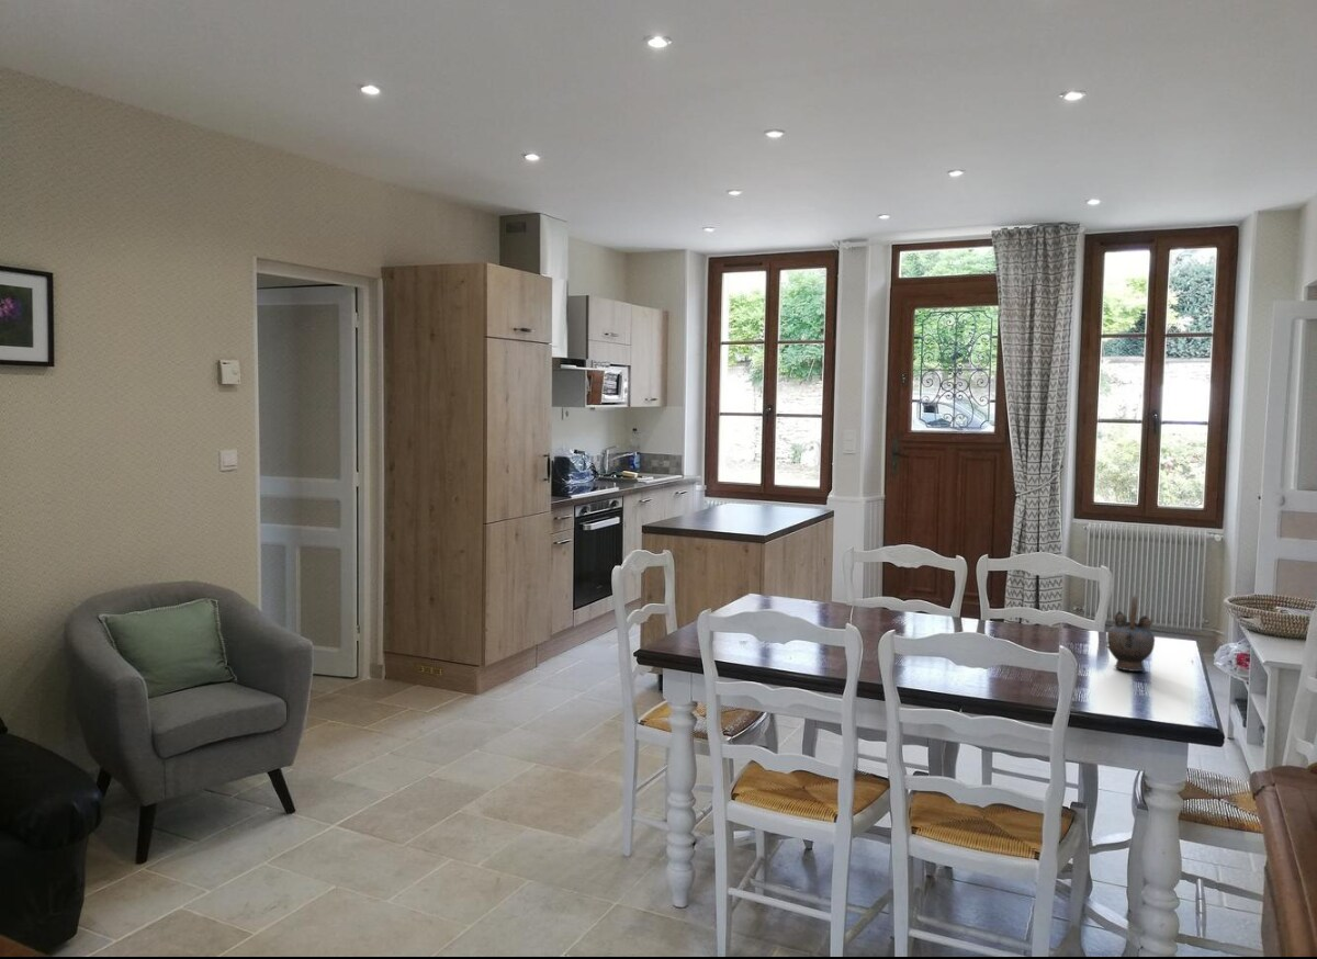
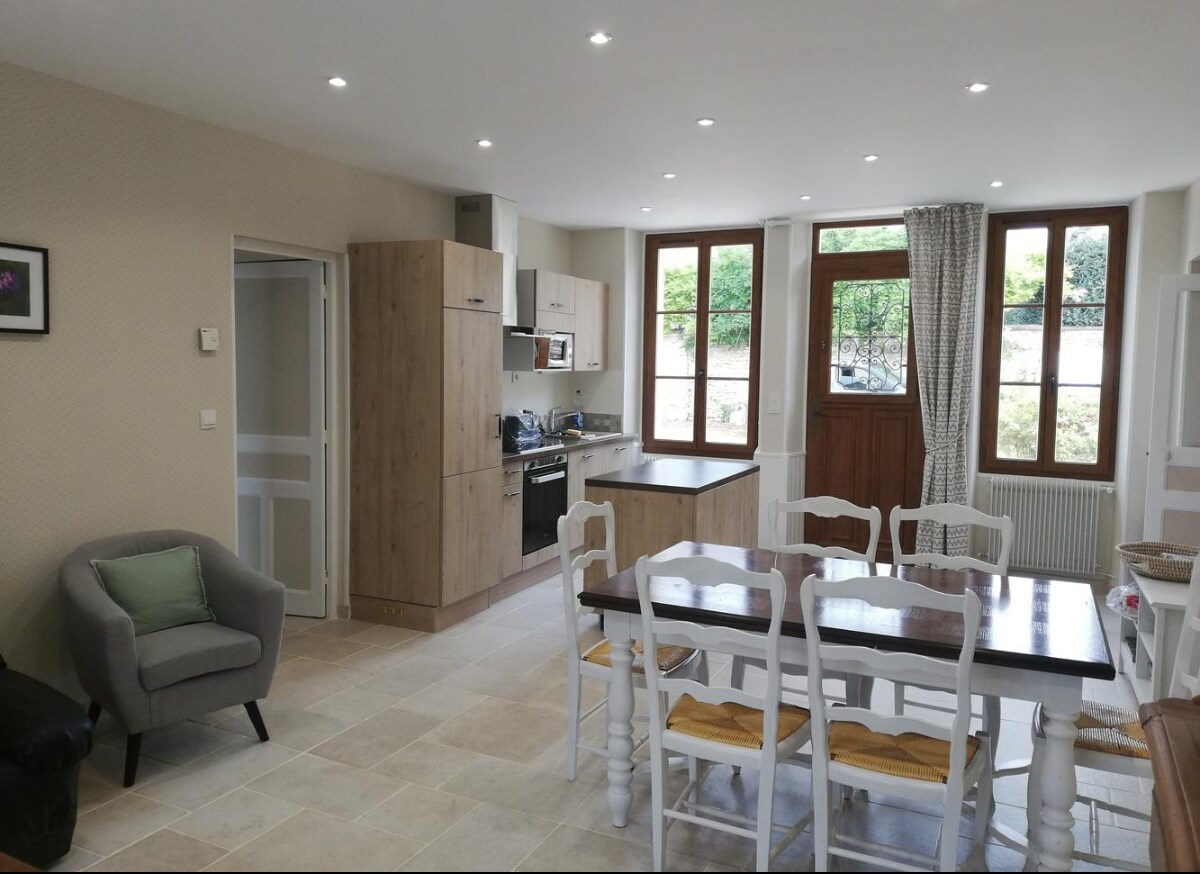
- teapot [1105,595,1156,673]
